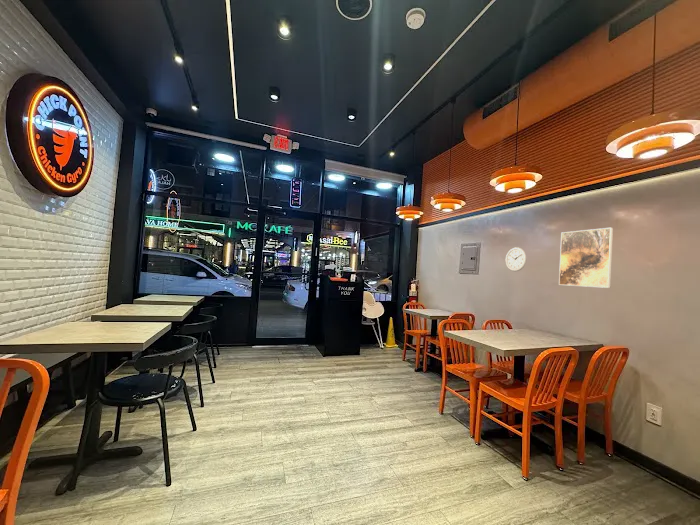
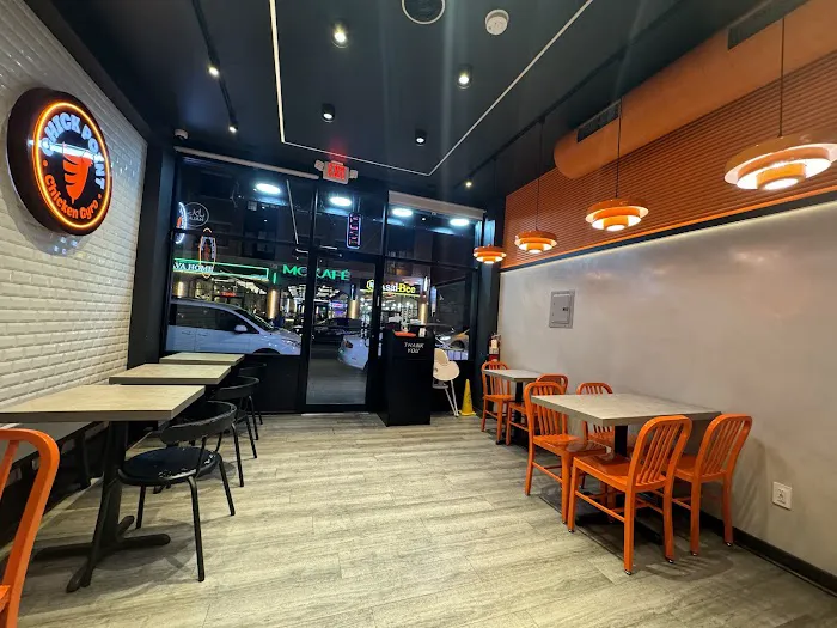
- wall clock [505,246,528,272]
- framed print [558,227,614,289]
